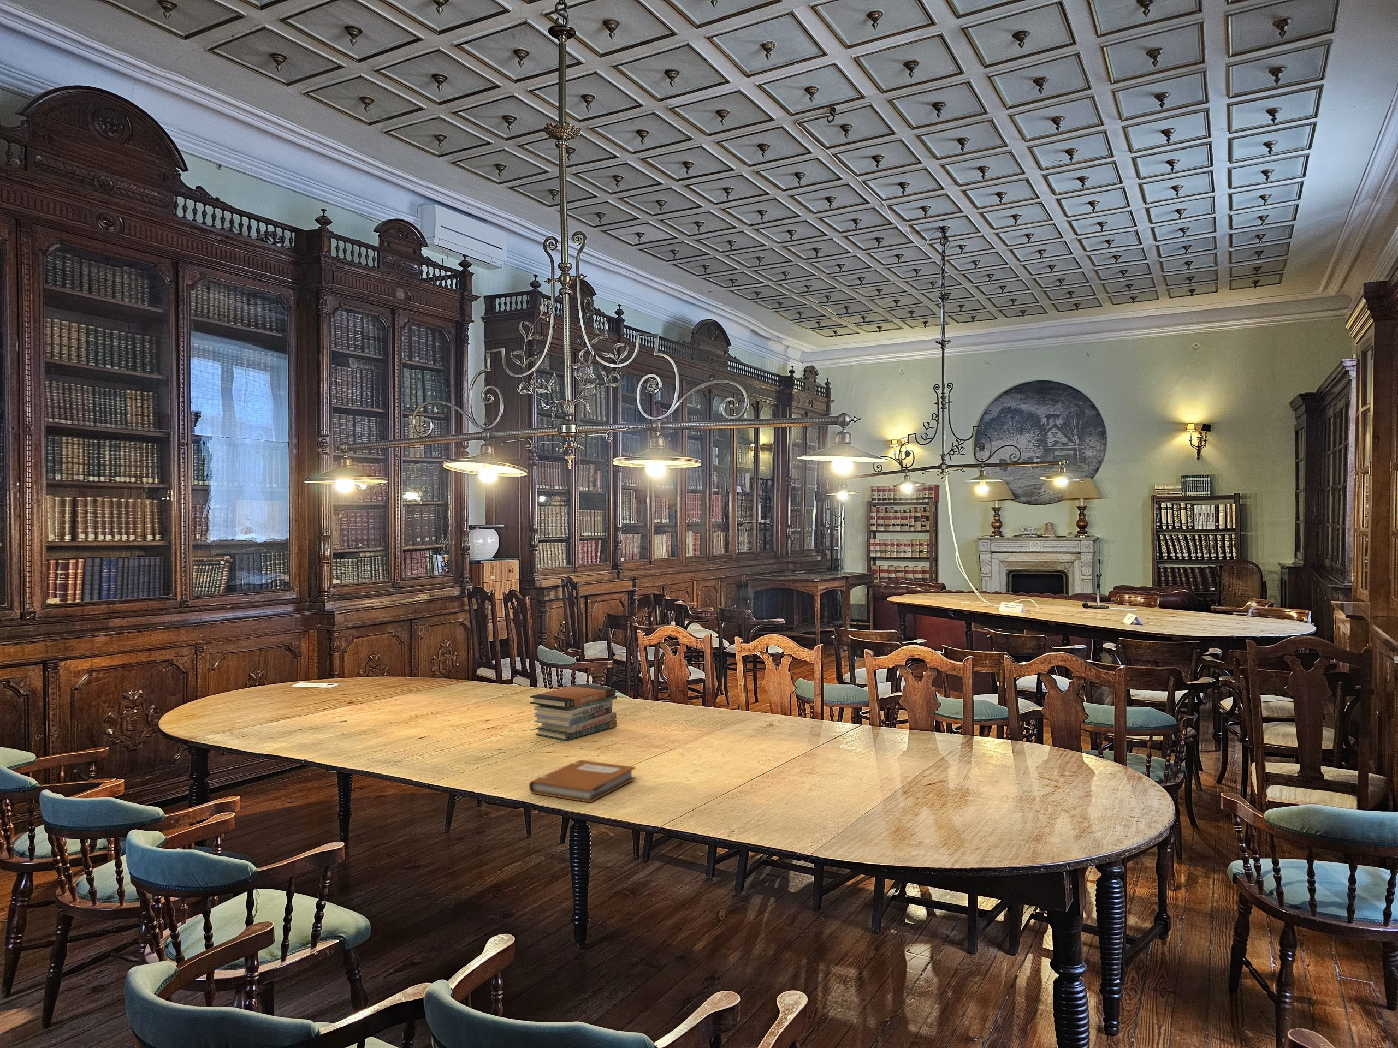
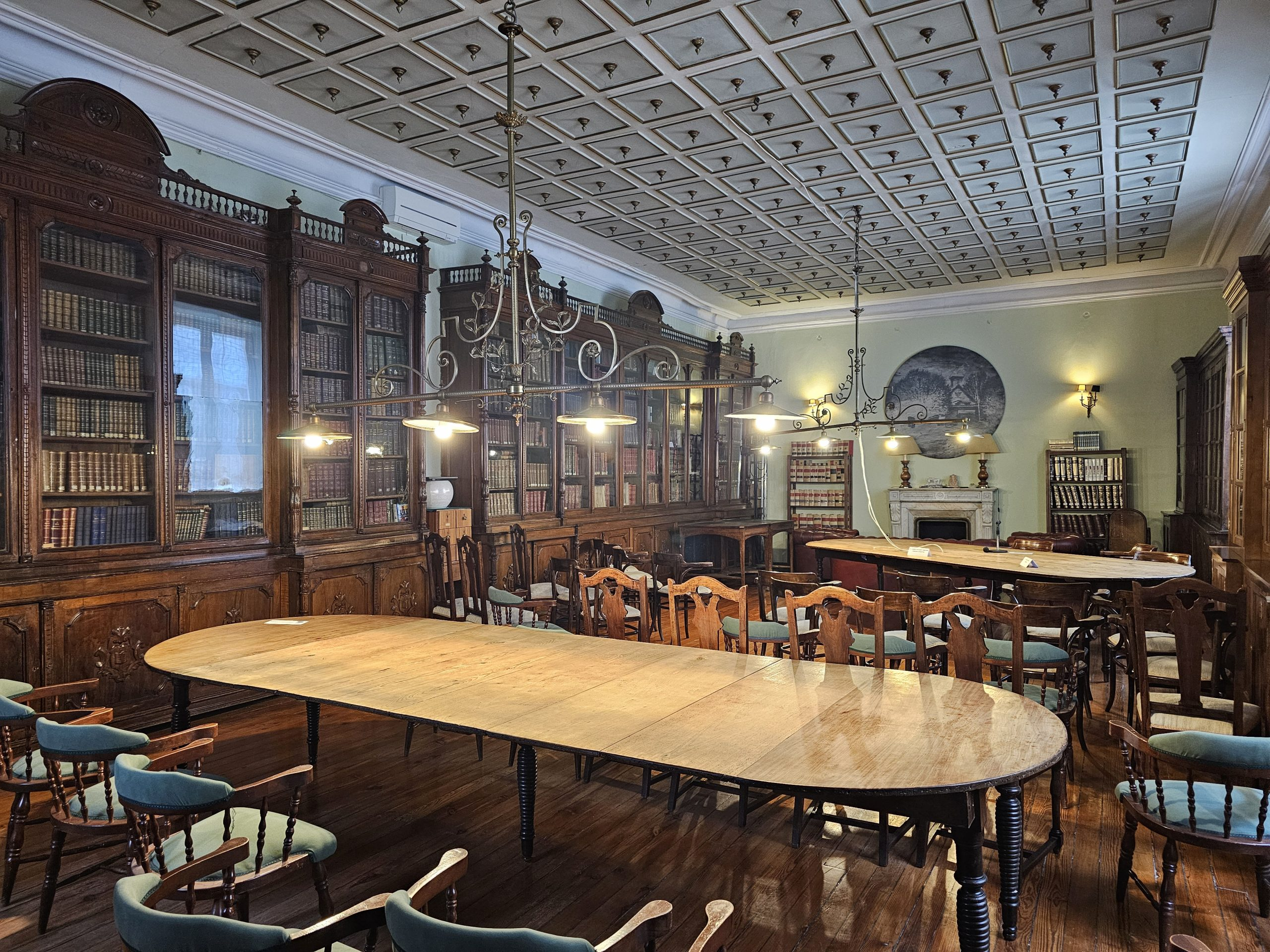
- book stack [529,684,618,741]
- notebook [528,760,636,803]
